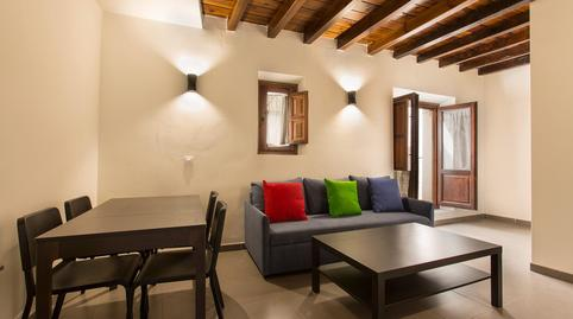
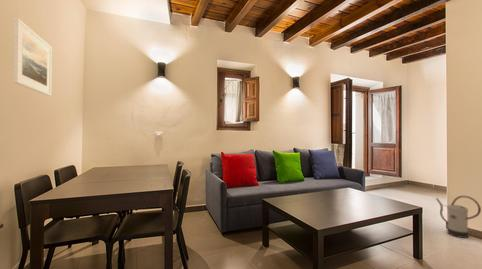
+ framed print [12,17,53,97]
+ watering can [435,195,482,239]
